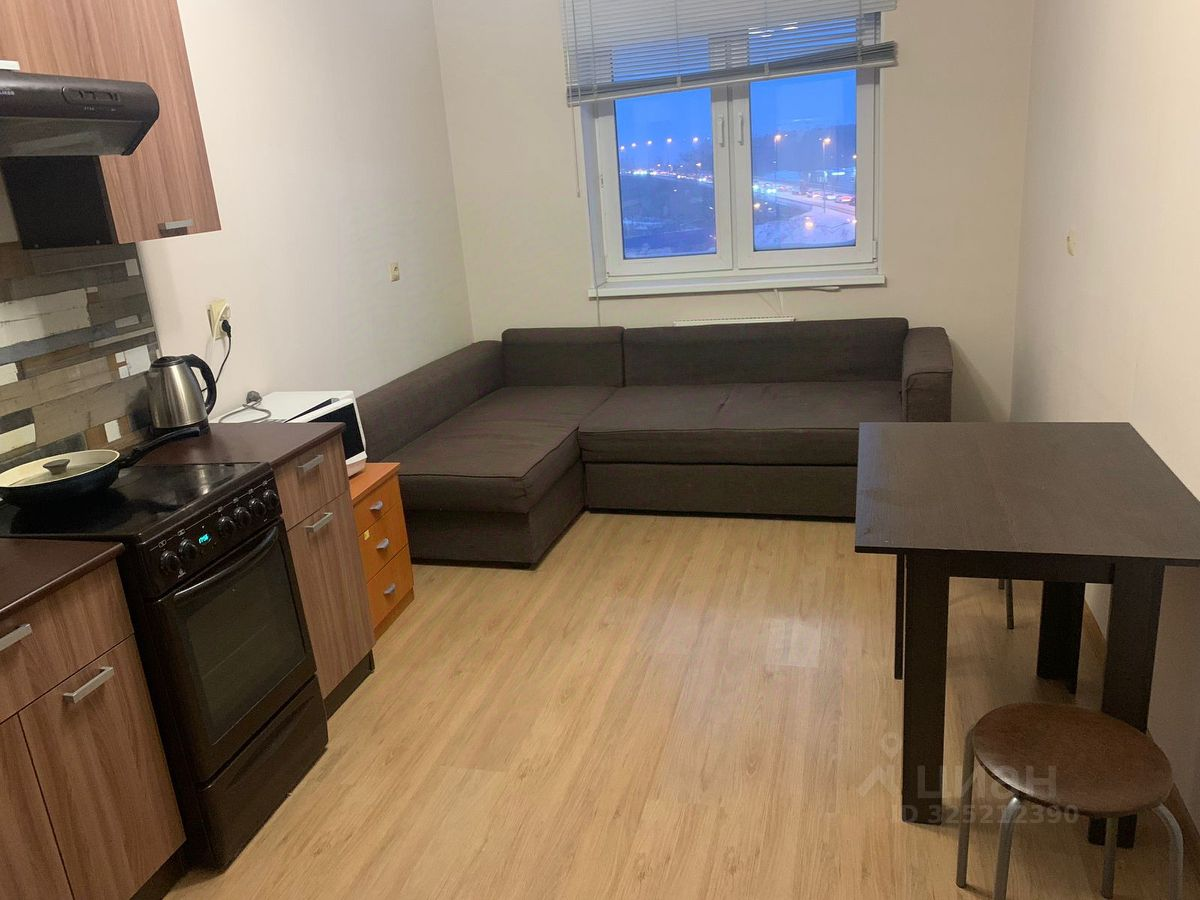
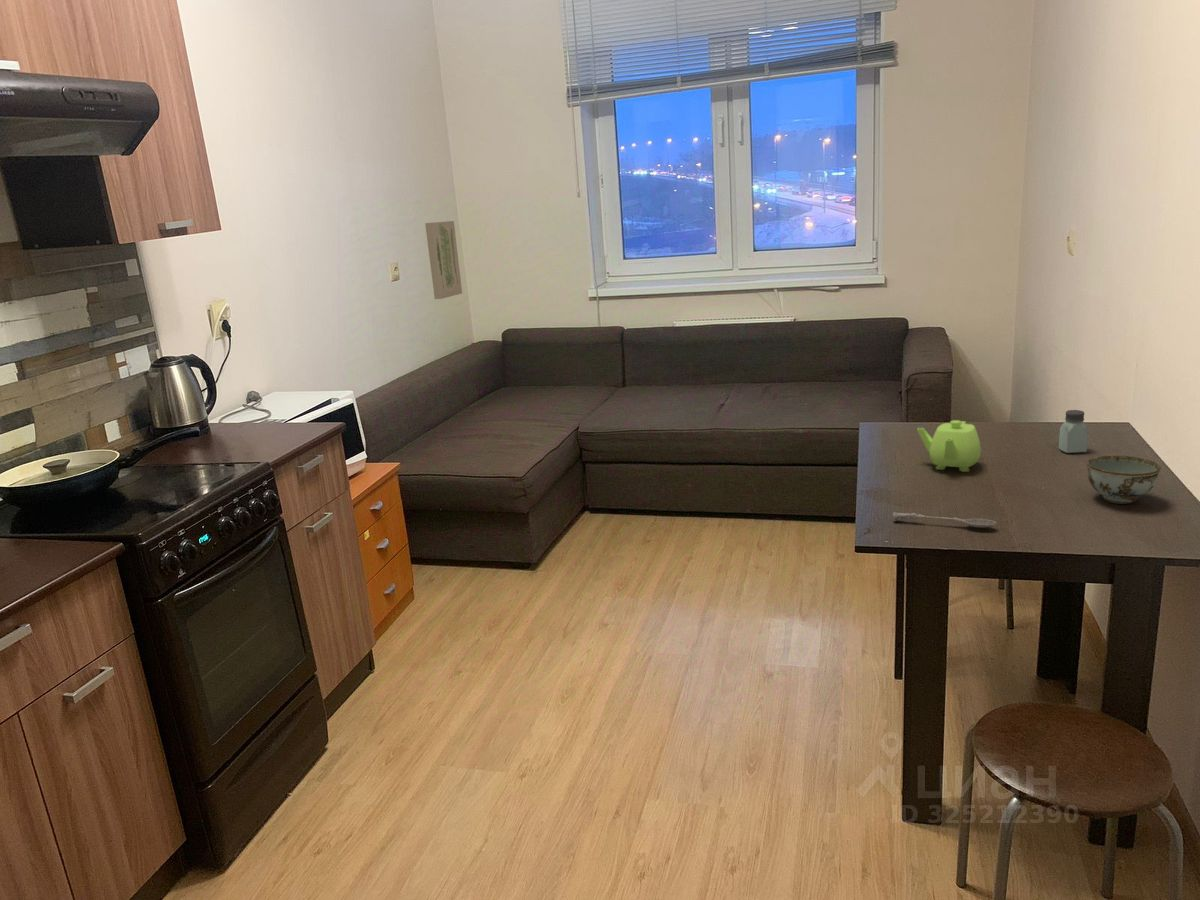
+ soupspoon [892,511,997,529]
+ bowl [1085,455,1162,505]
+ saltshaker [1058,409,1089,454]
+ teapot [916,419,982,473]
+ wall art [424,220,463,300]
